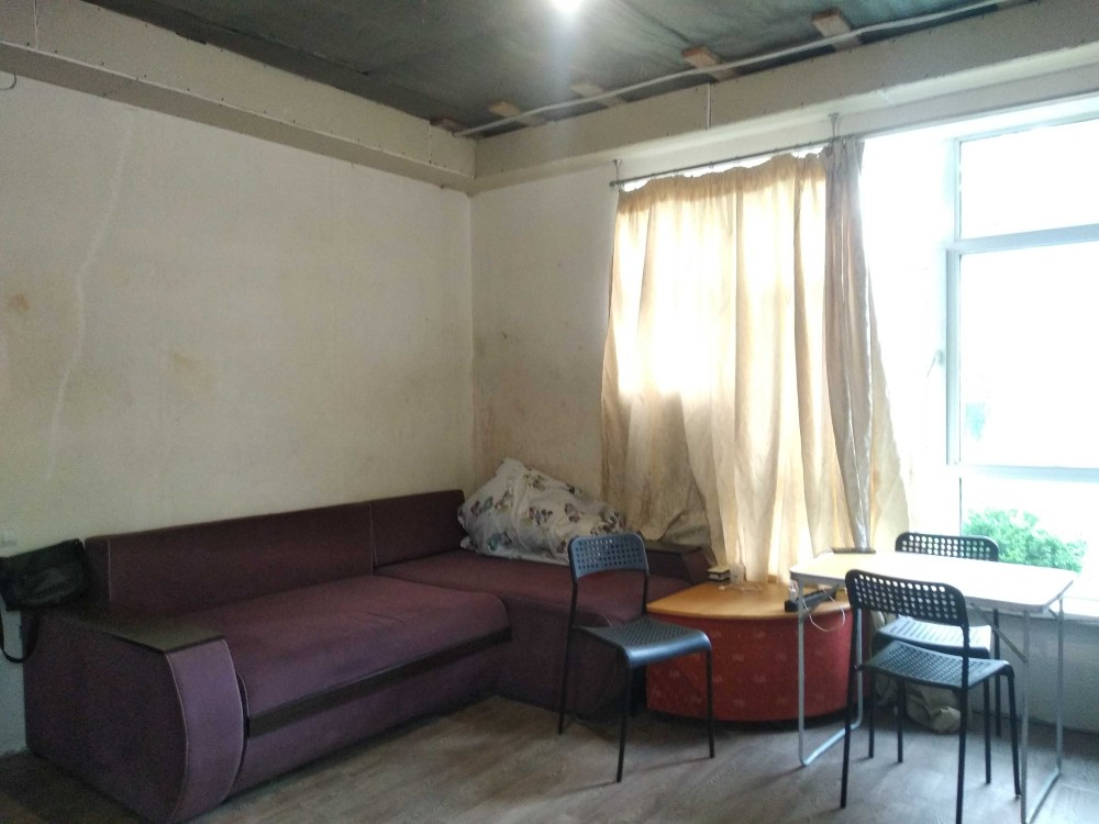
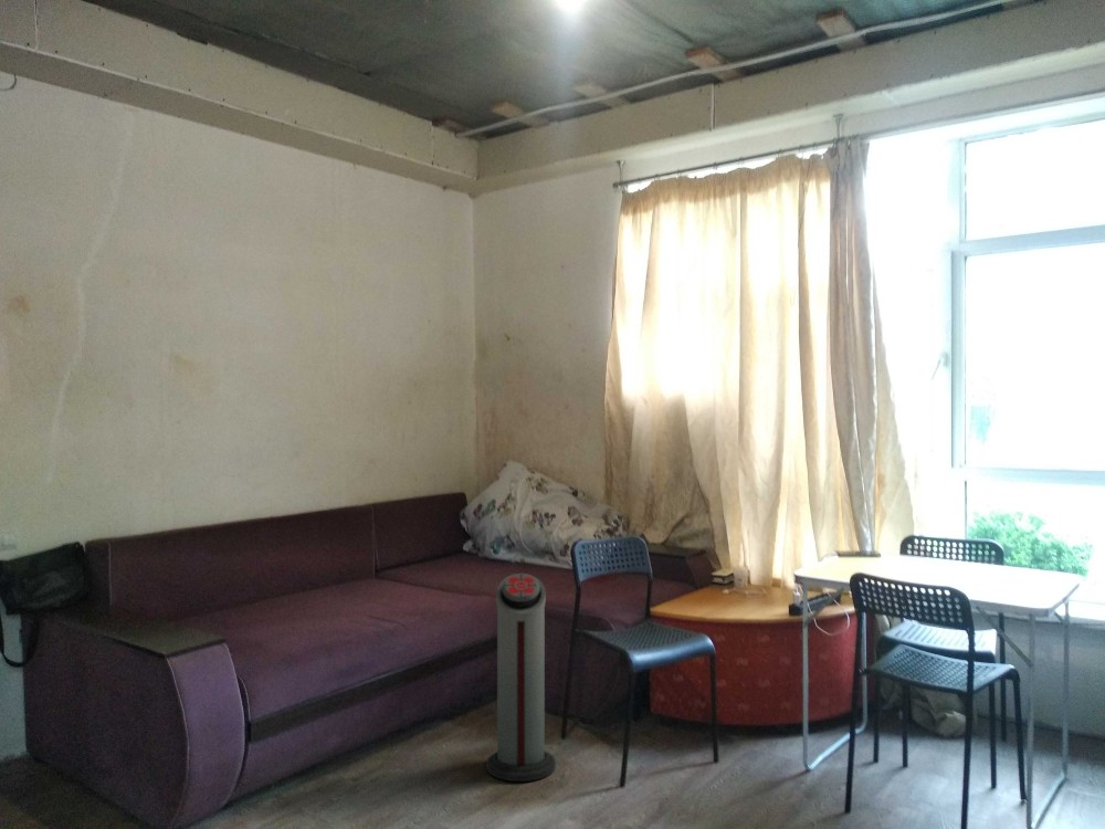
+ air purifier [485,573,557,783]
